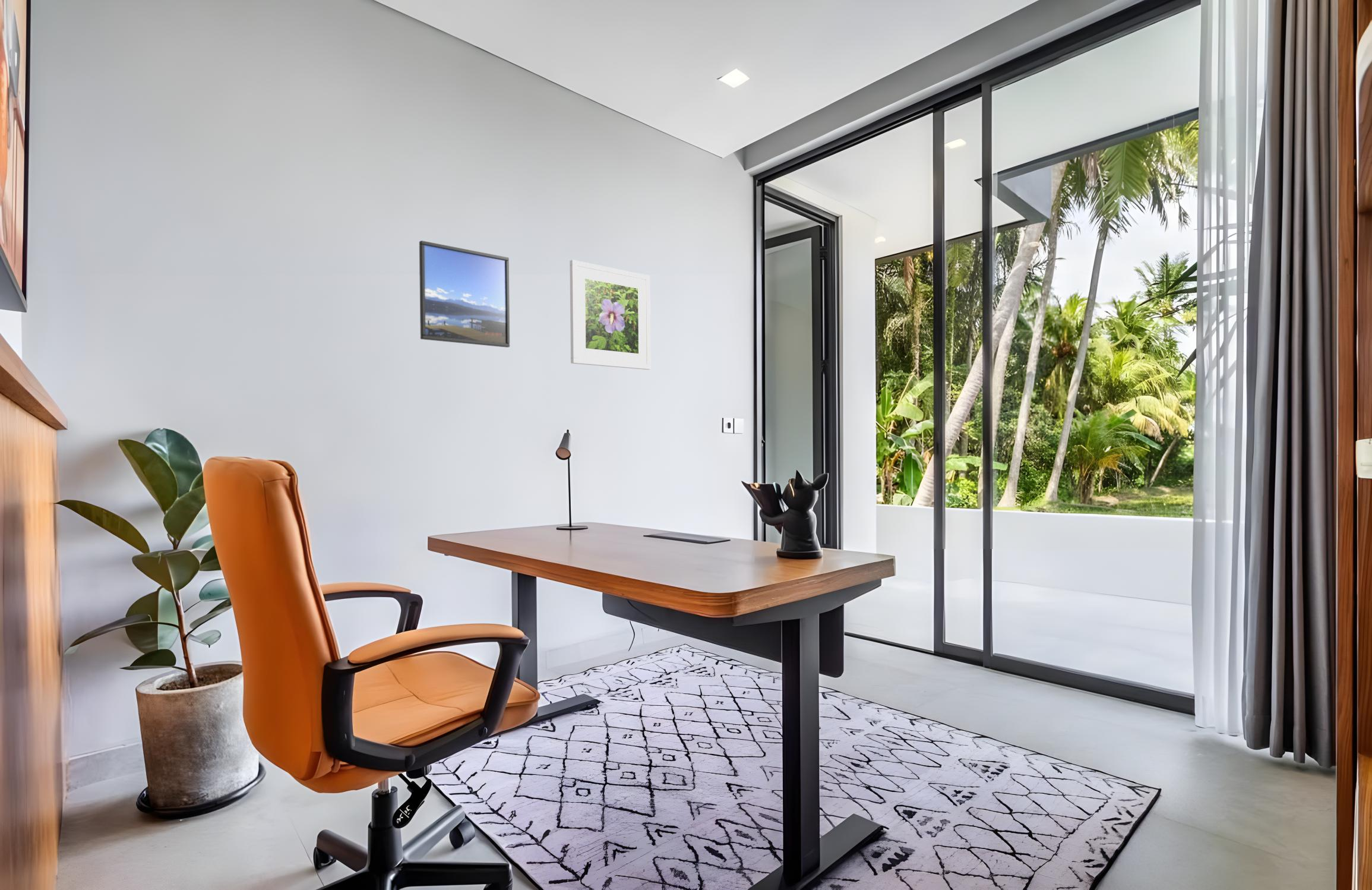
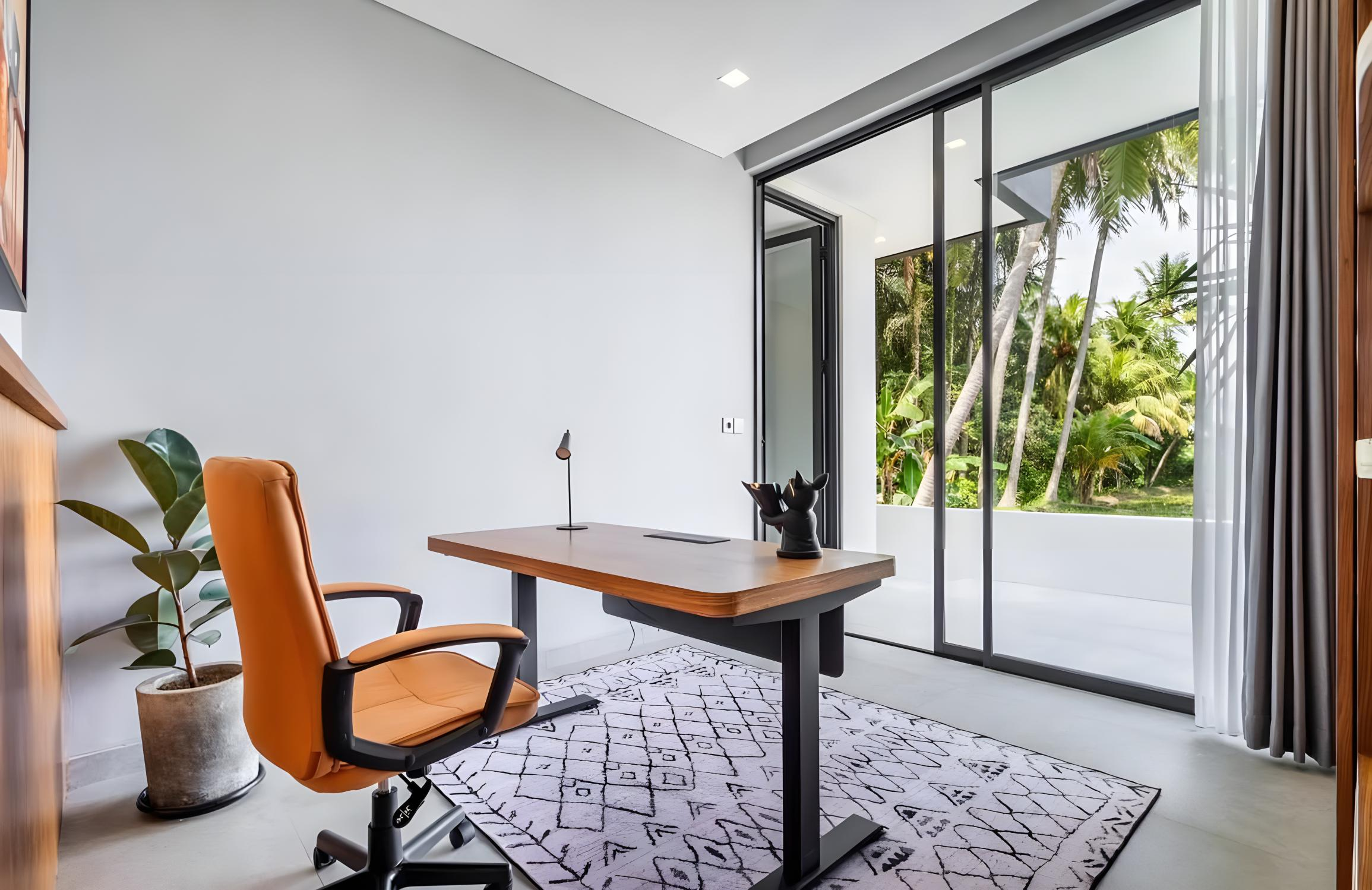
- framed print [569,260,651,370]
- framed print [419,240,510,348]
